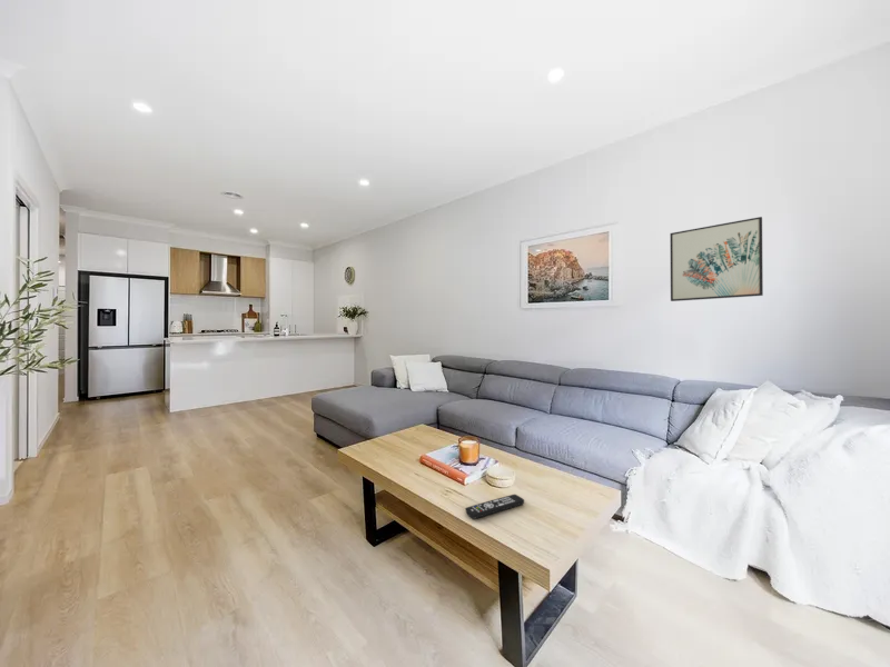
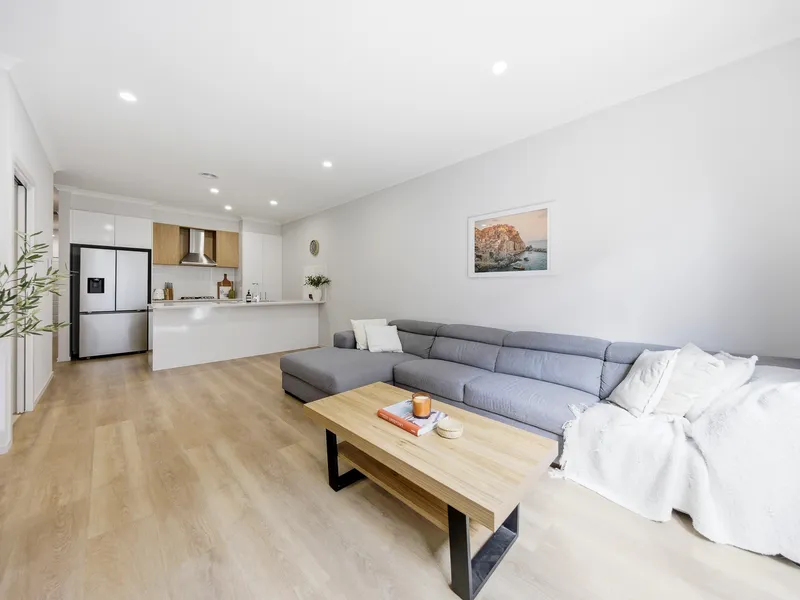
- wall art [669,216,764,302]
- remote control [464,494,525,520]
